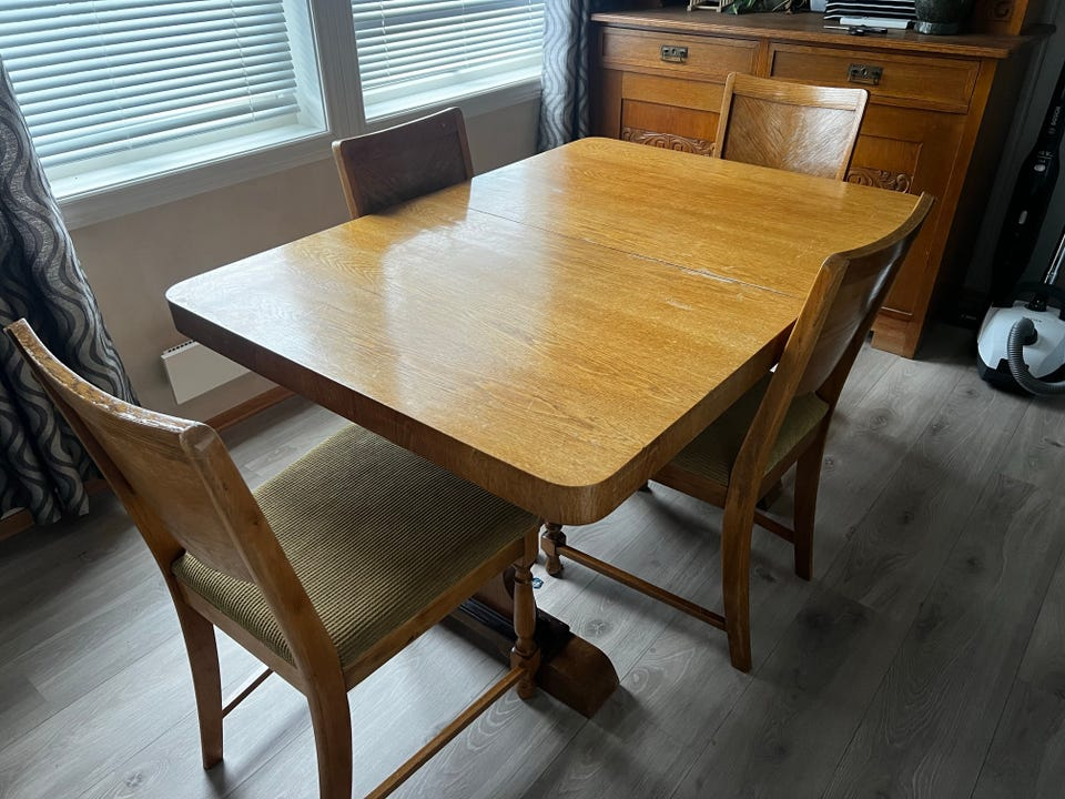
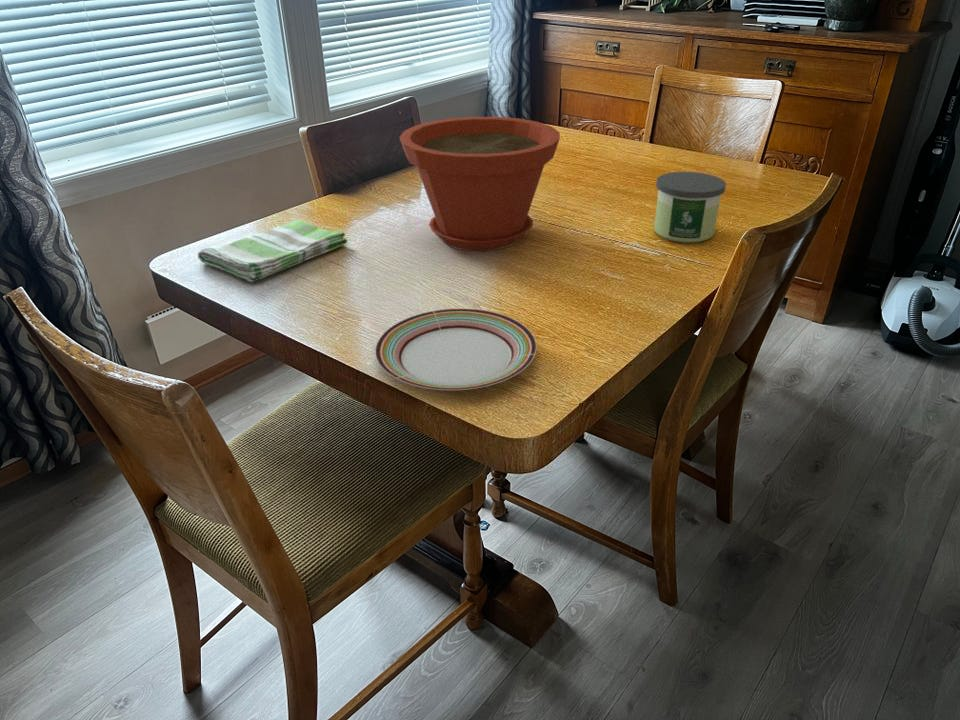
+ plate [374,308,538,391]
+ dish towel [197,219,348,283]
+ plant pot [398,116,561,252]
+ candle [653,171,727,243]
